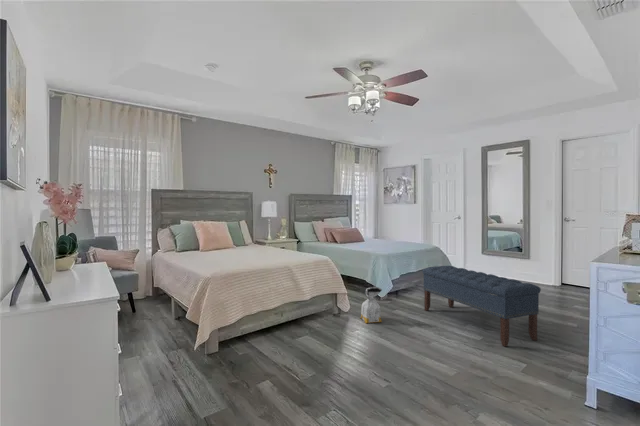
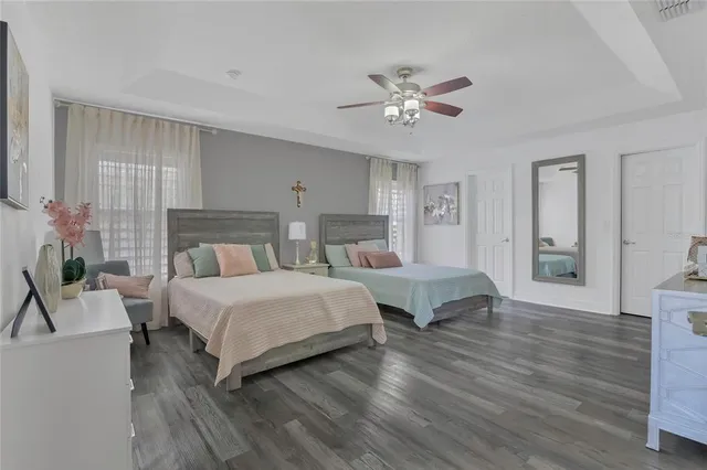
- bag [360,285,383,324]
- bench [422,265,542,347]
